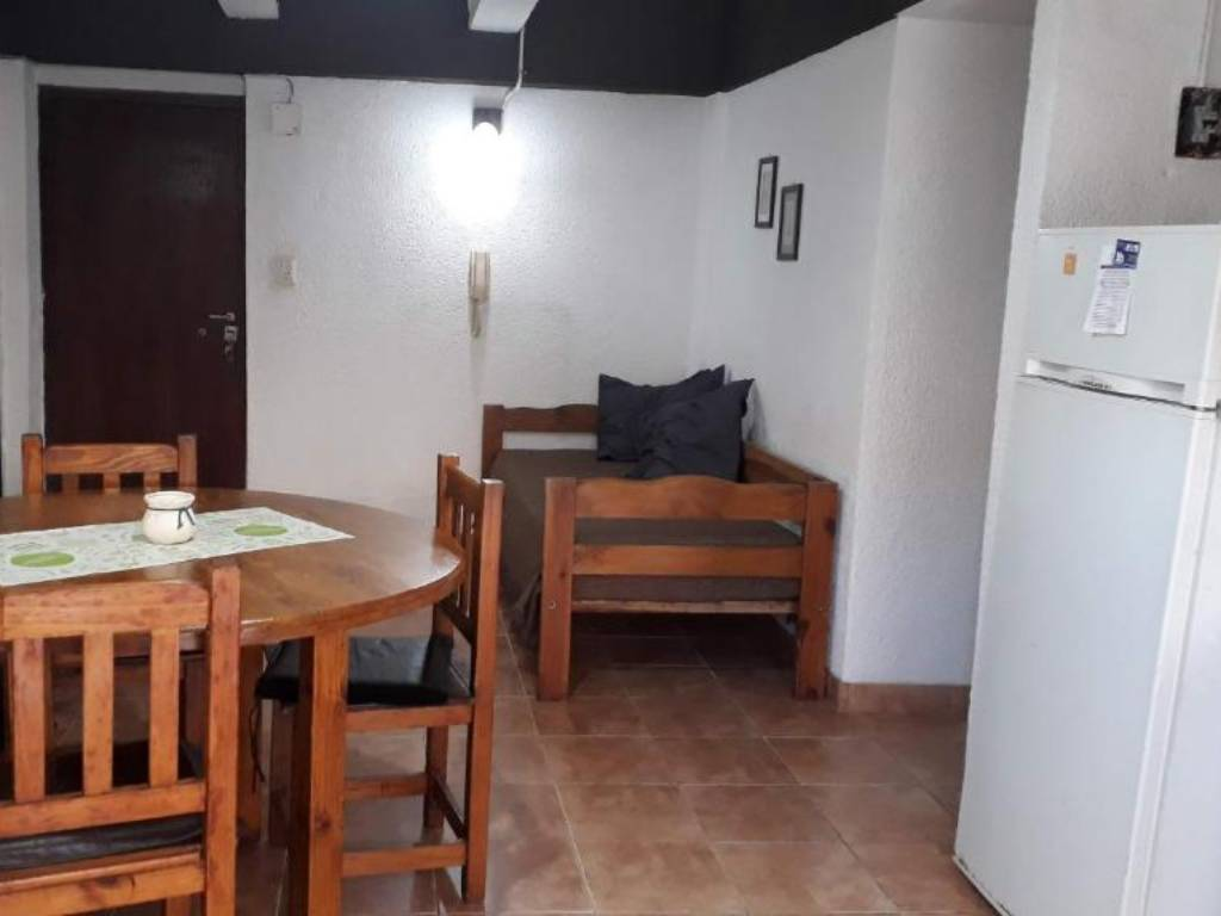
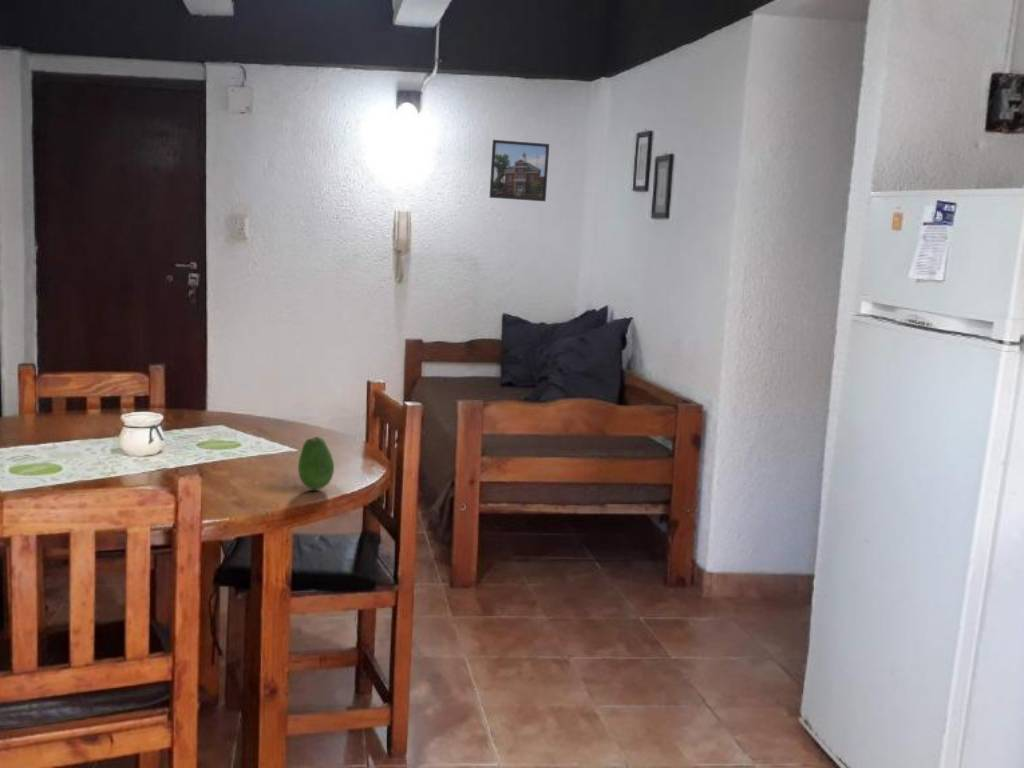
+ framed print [488,139,550,202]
+ fruit [297,436,335,491]
